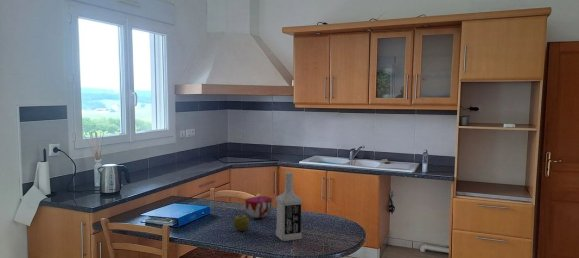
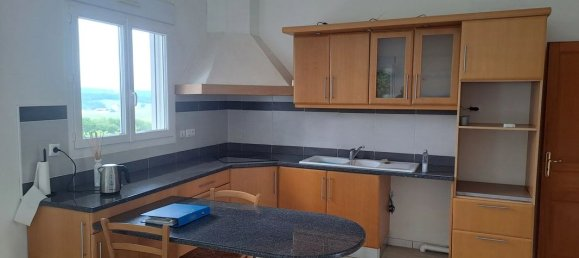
- decorative bowl [243,195,274,219]
- vodka [275,171,303,242]
- apple [232,214,250,232]
